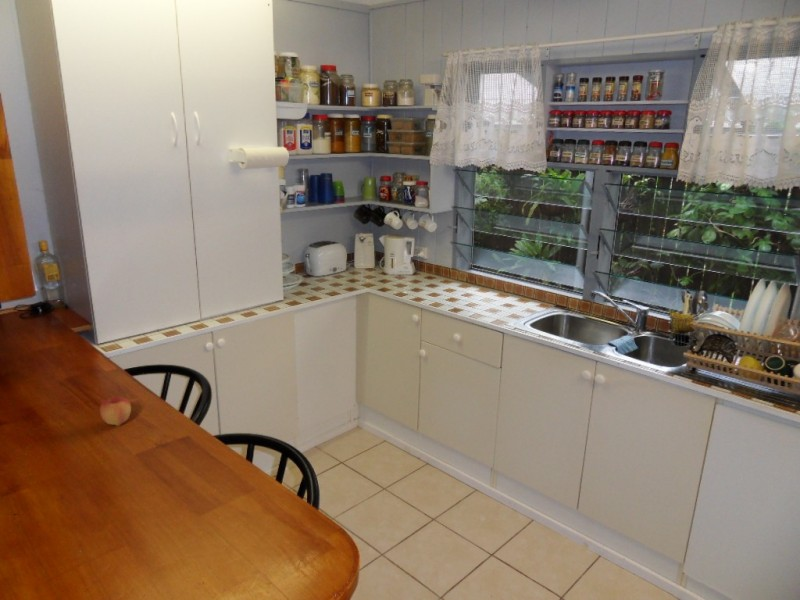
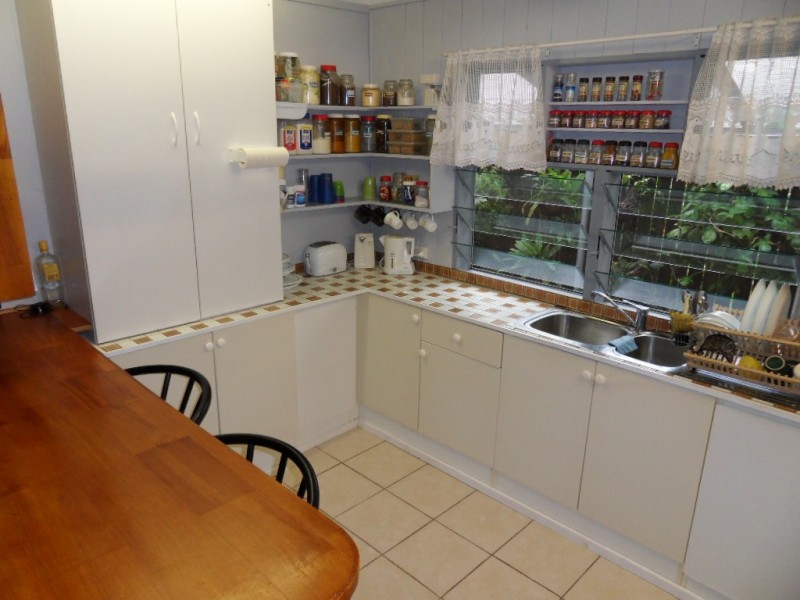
- apple [99,394,132,427]
